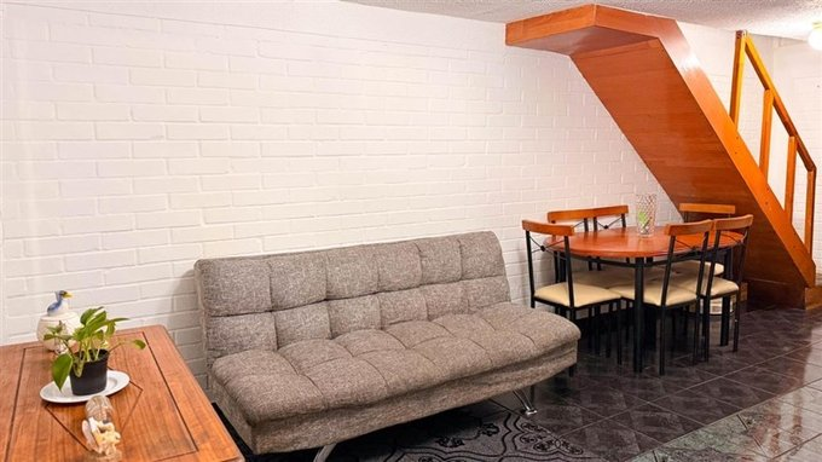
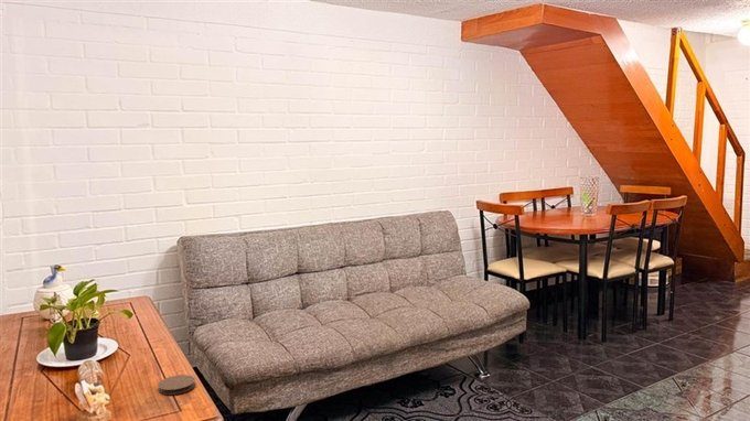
+ coaster [157,374,196,396]
